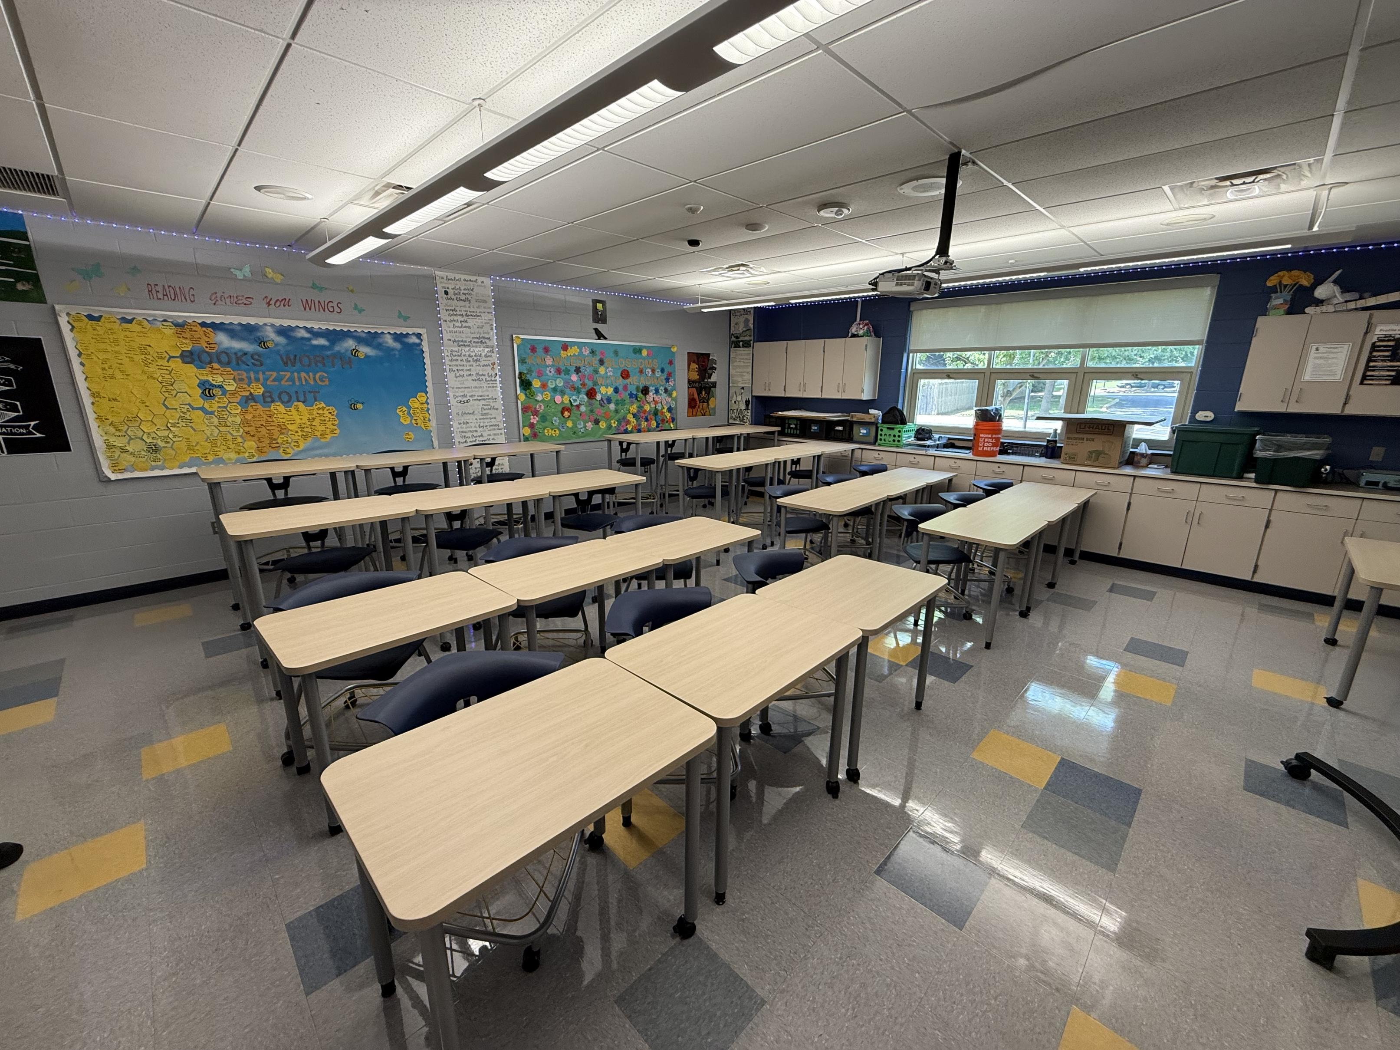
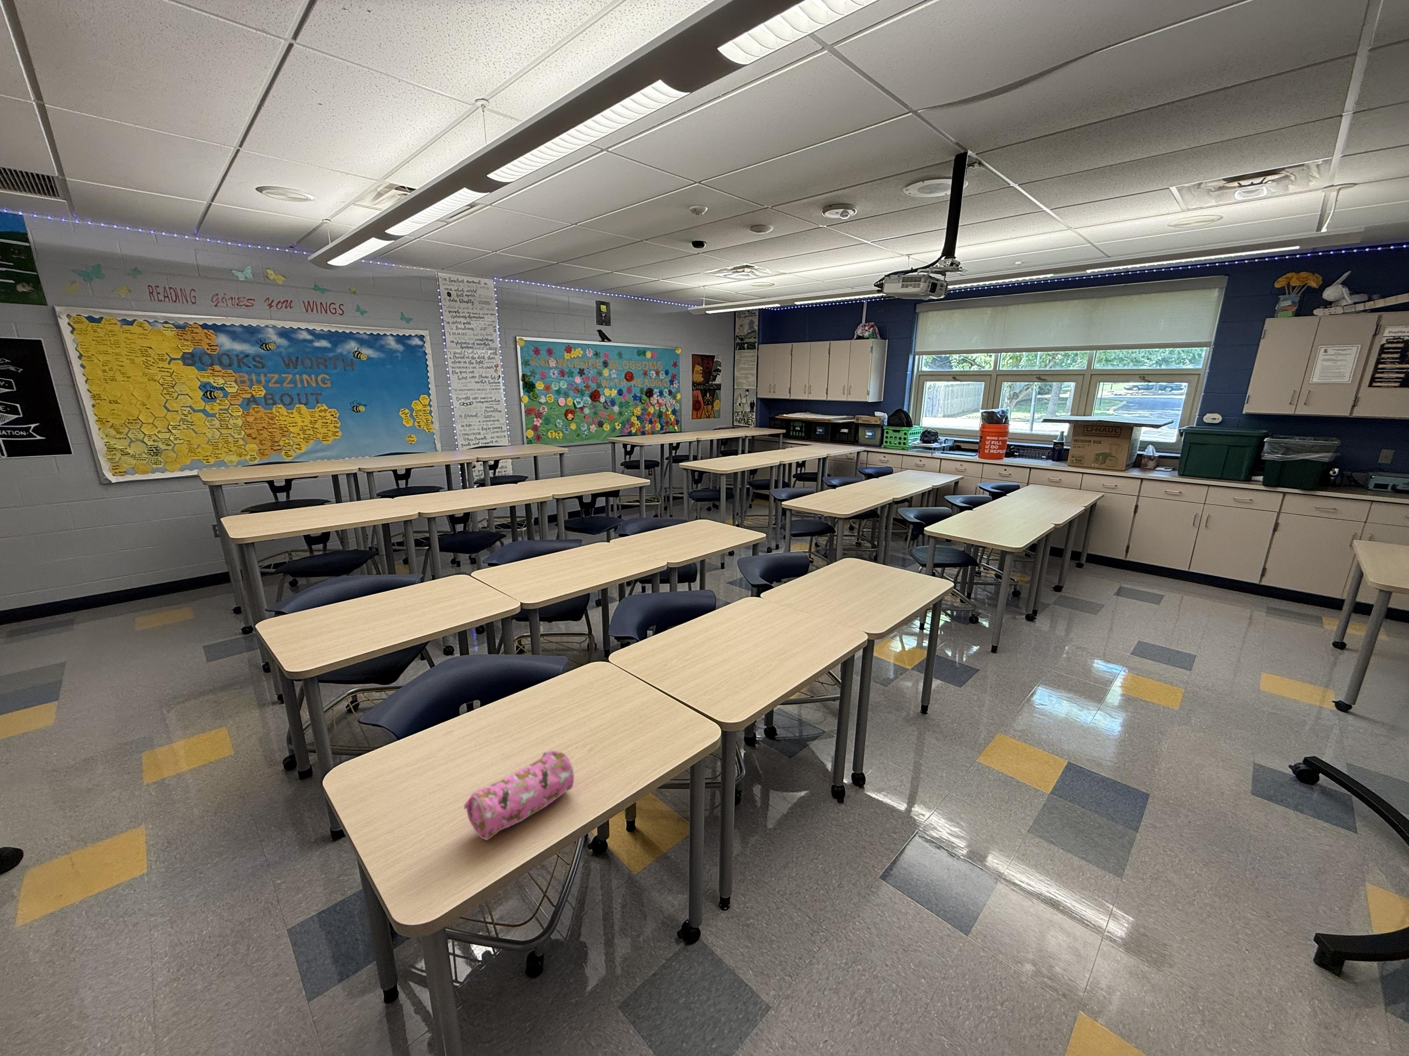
+ pencil case [464,750,575,841]
